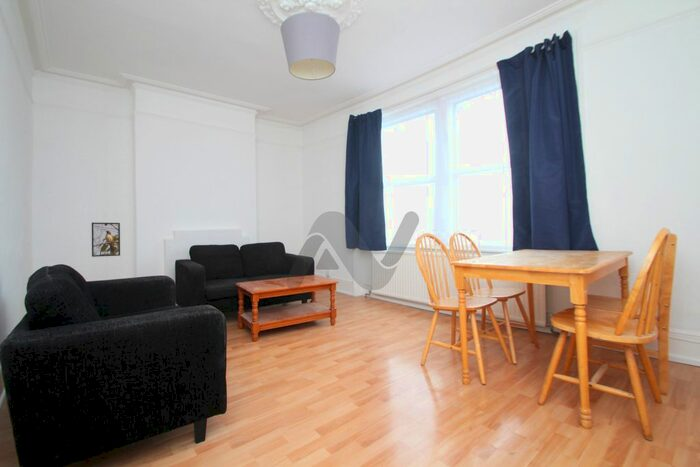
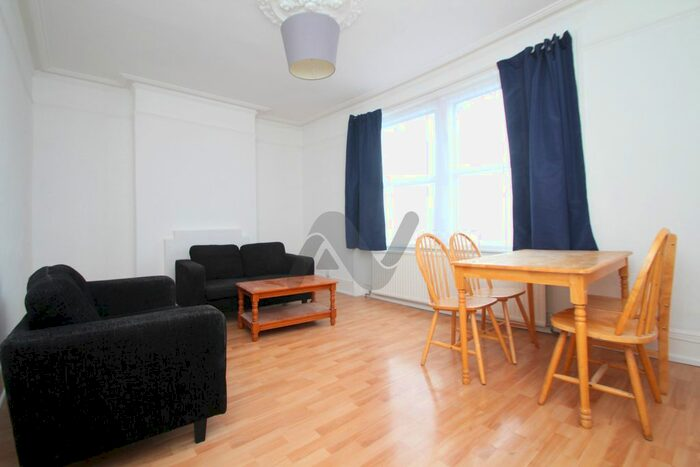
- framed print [91,222,121,258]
